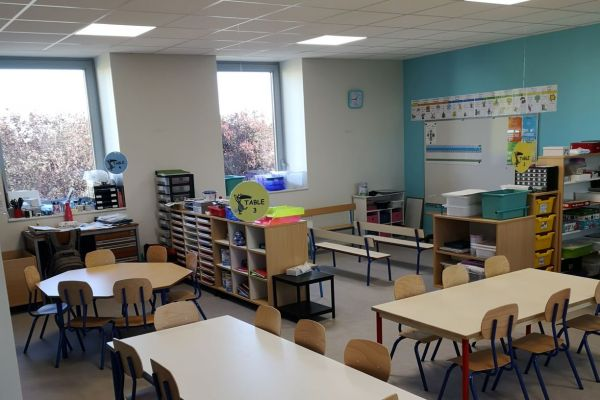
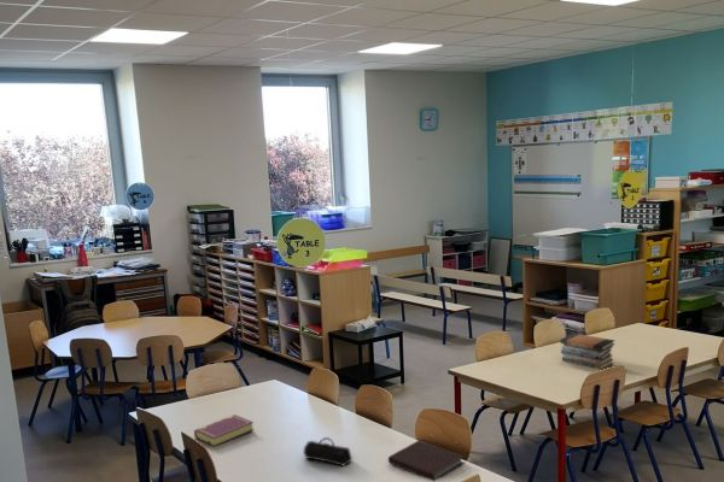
+ book stack [559,333,617,371]
+ notebook [387,439,466,482]
+ pencil case [303,436,354,468]
+ book [193,413,255,448]
